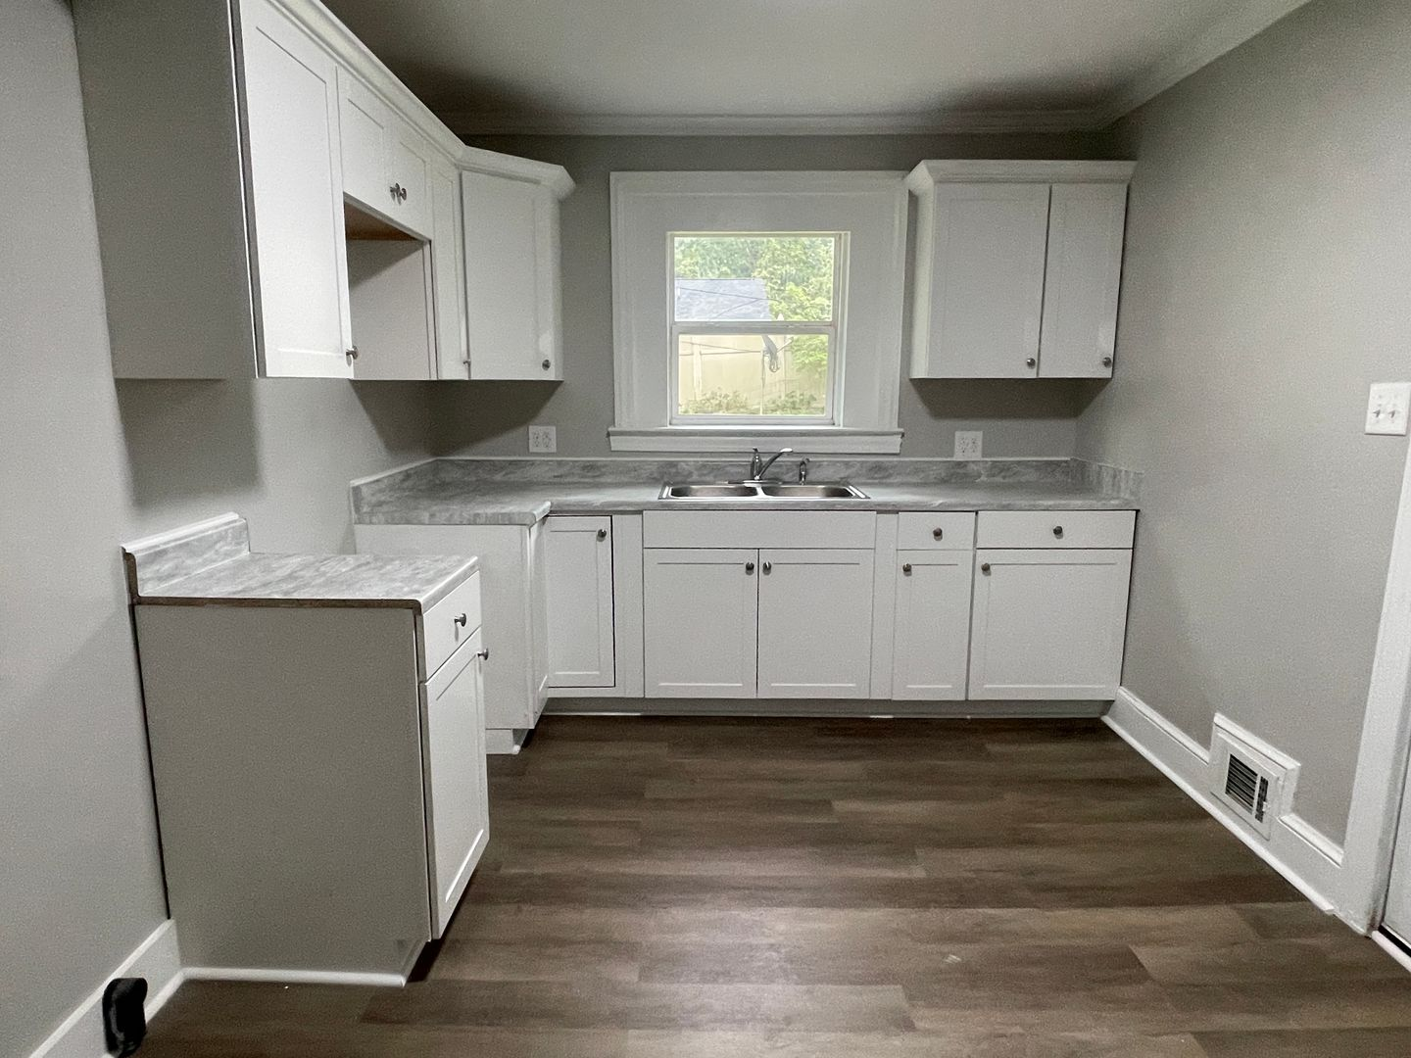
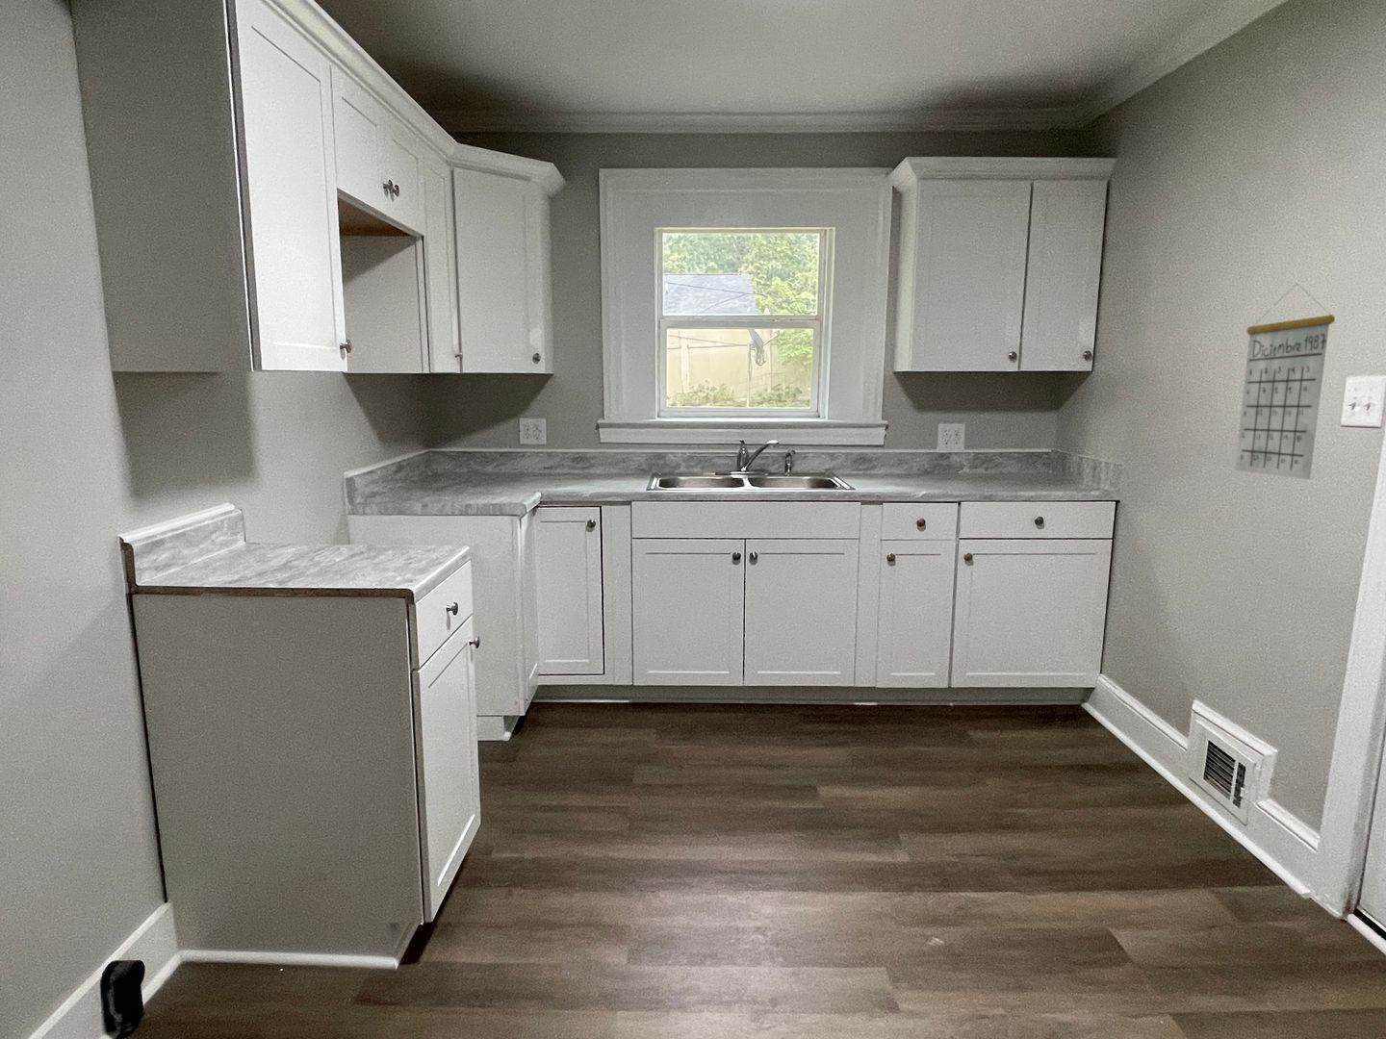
+ calendar [1234,283,1336,480]
